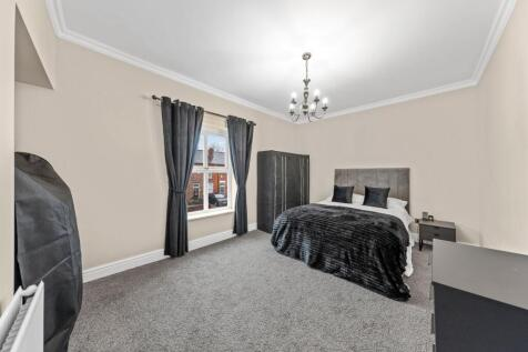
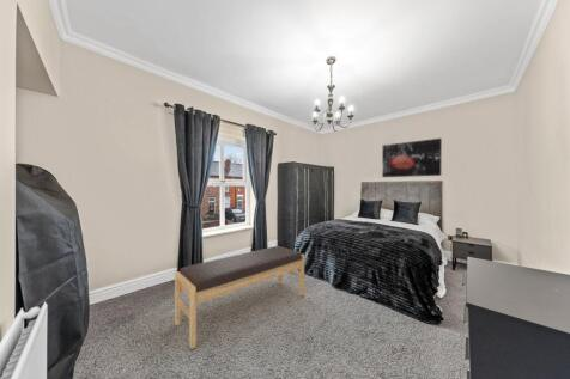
+ bench [174,245,305,350]
+ wall art [381,137,443,178]
